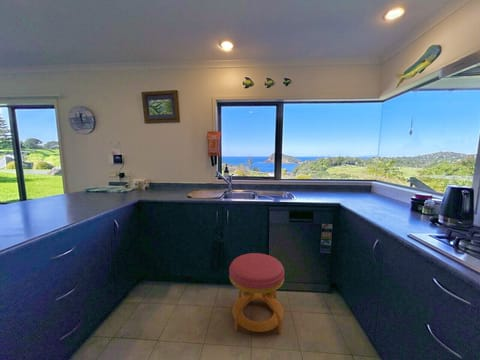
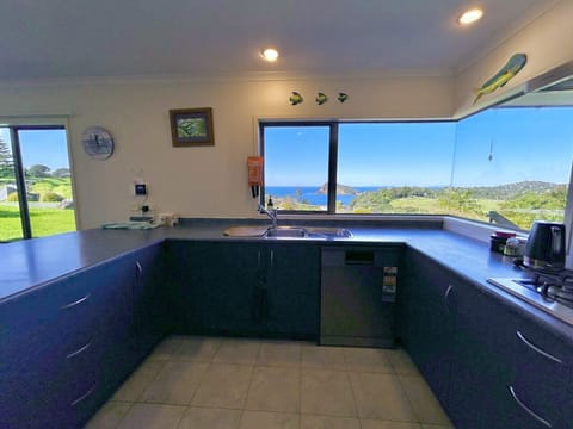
- stool [228,252,286,335]
